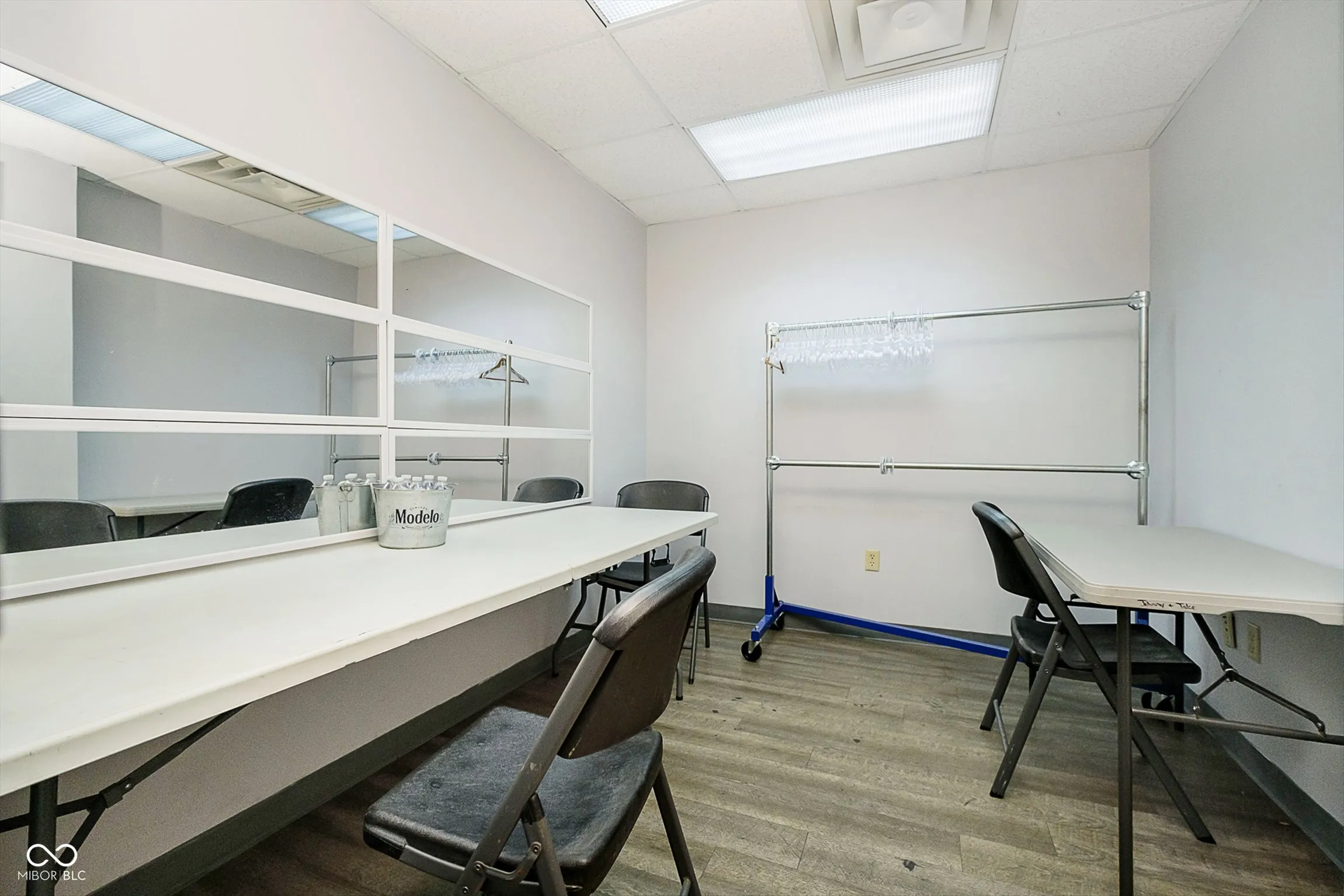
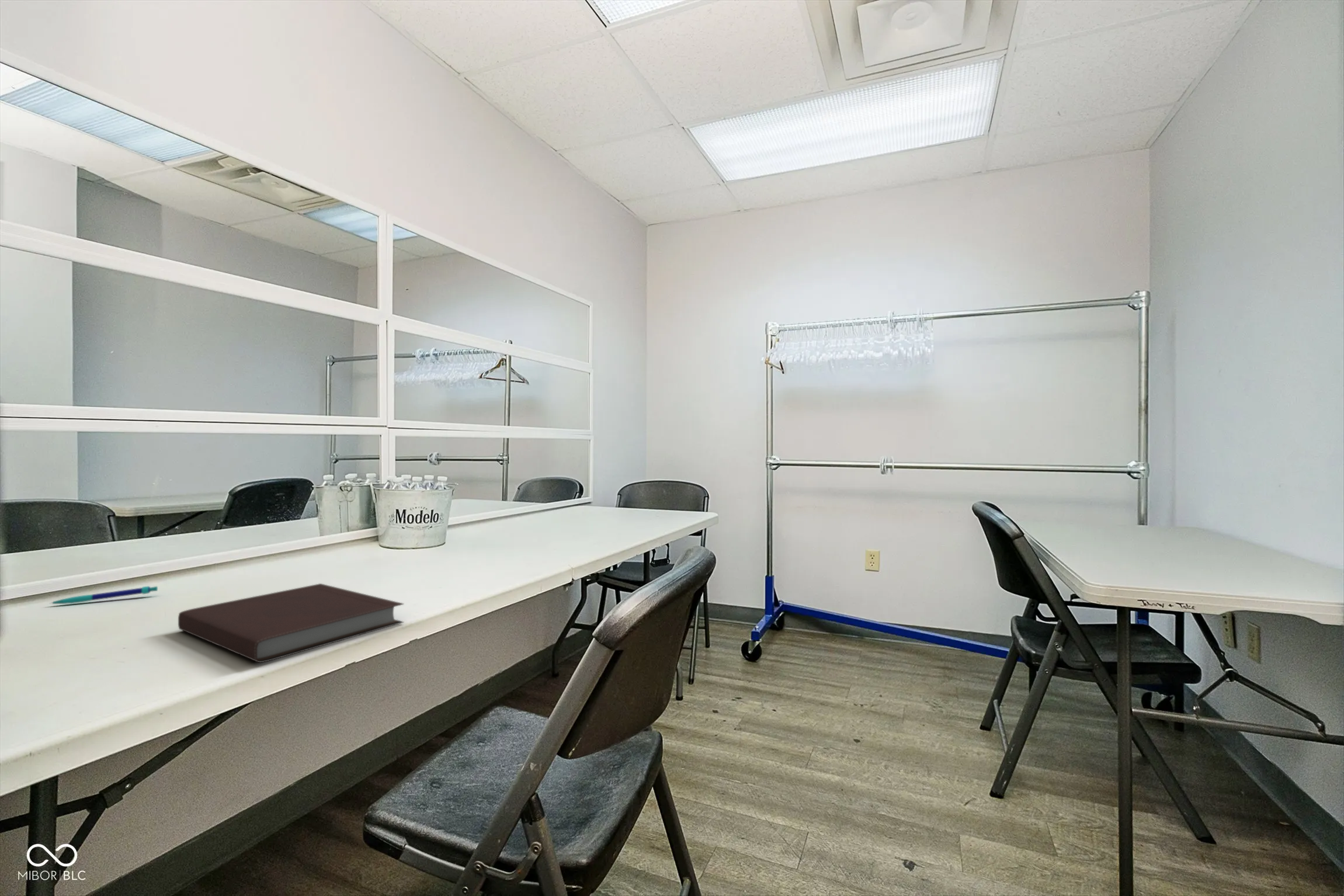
+ pen [49,585,158,605]
+ notebook [178,583,405,663]
